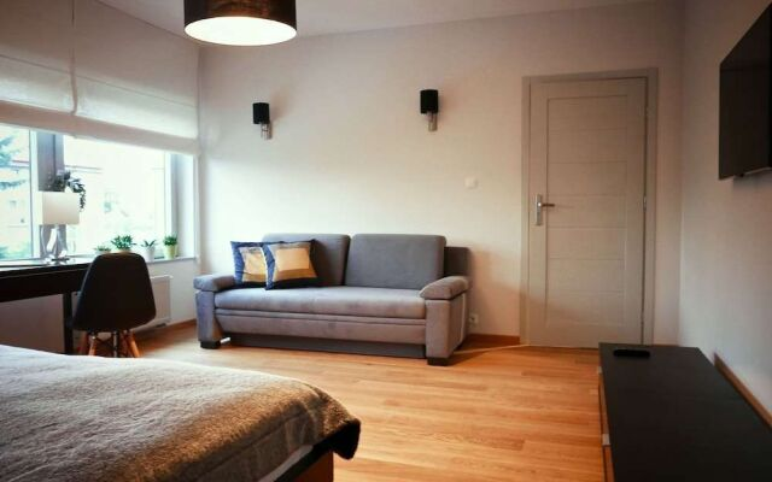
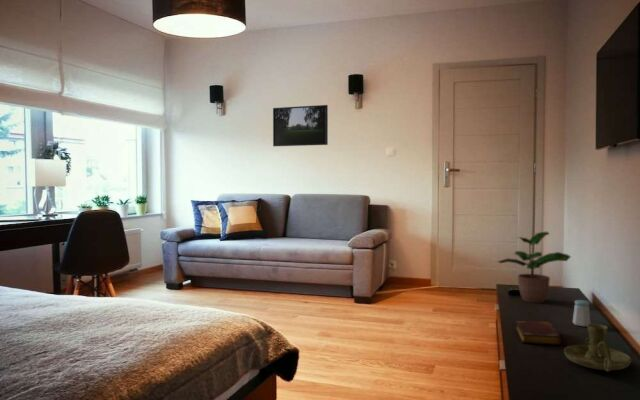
+ candle holder [563,323,632,373]
+ salt shaker [572,299,591,327]
+ book [515,320,563,346]
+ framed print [272,104,329,147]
+ potted plant [497,231,572,304]
